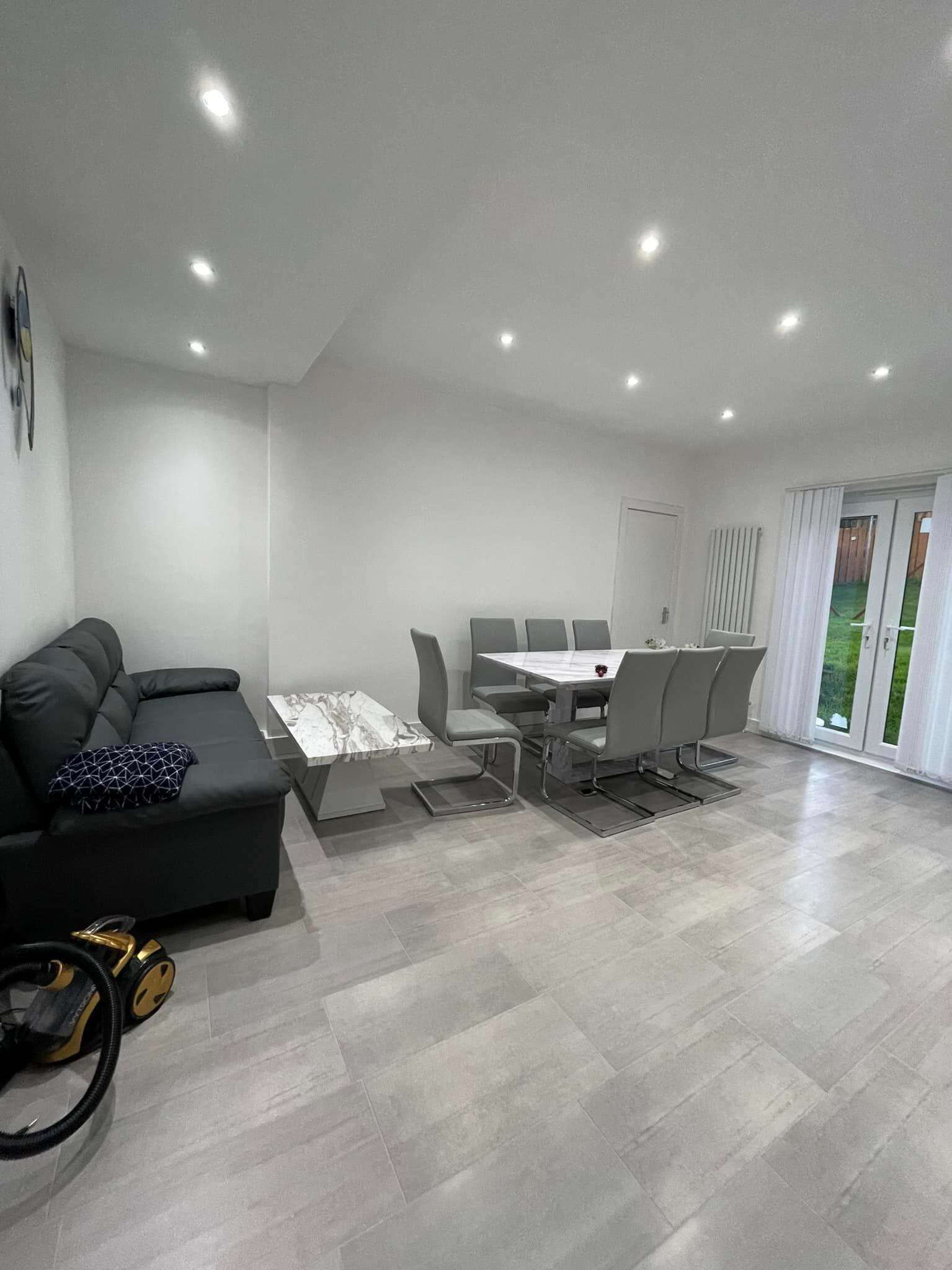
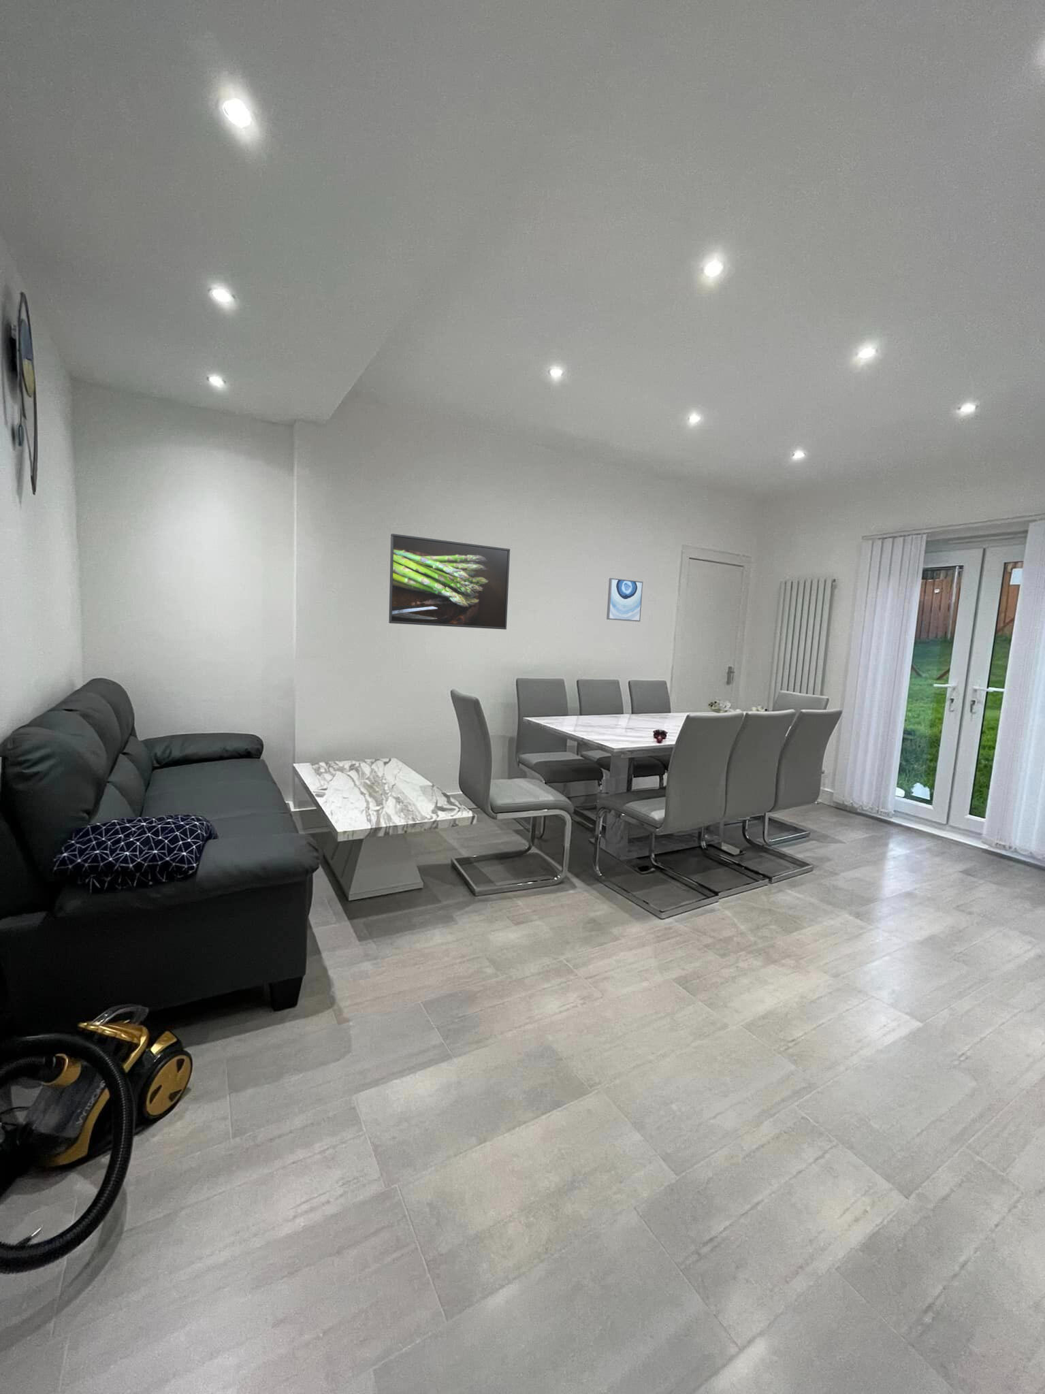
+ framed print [389,533,510,630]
+ wall art [606,577,643,622]
